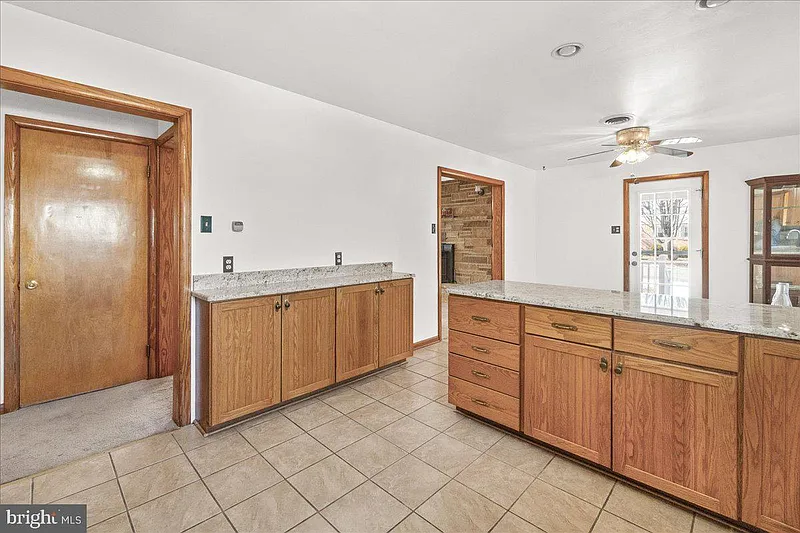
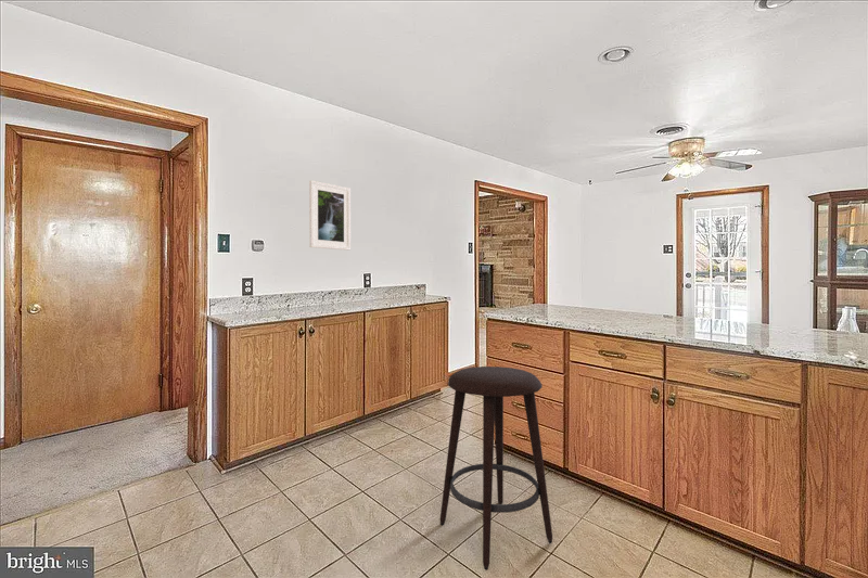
+ stool [439,365,553,571]
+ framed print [308,179,352,252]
